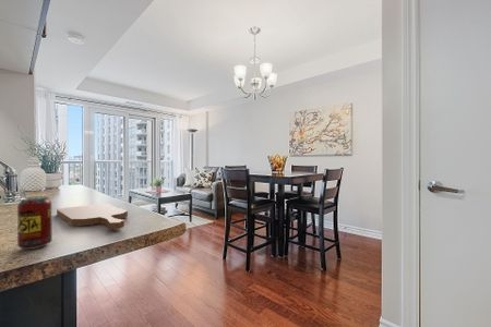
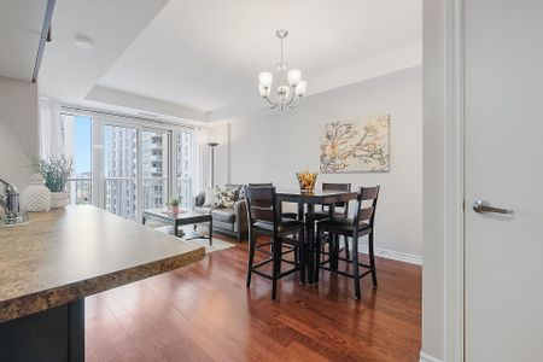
- beverage can [16,195,53,251]
- cutting board [56,203,129,230]
